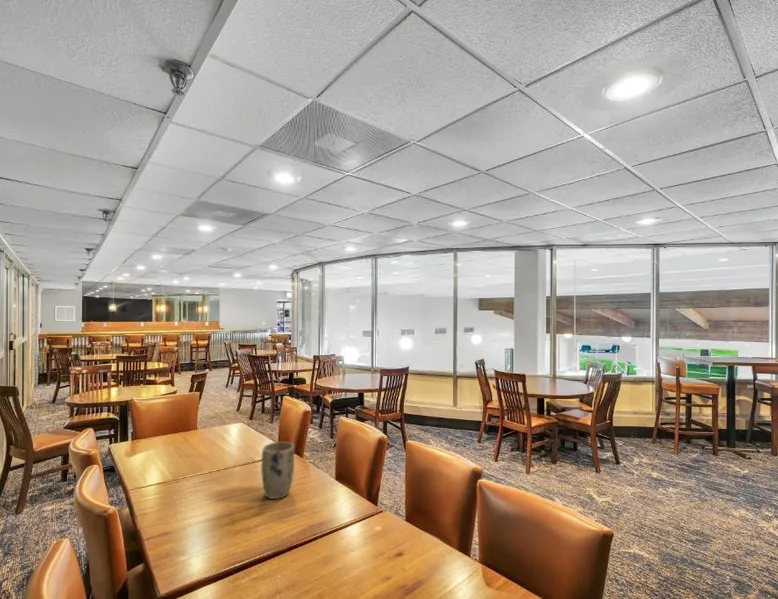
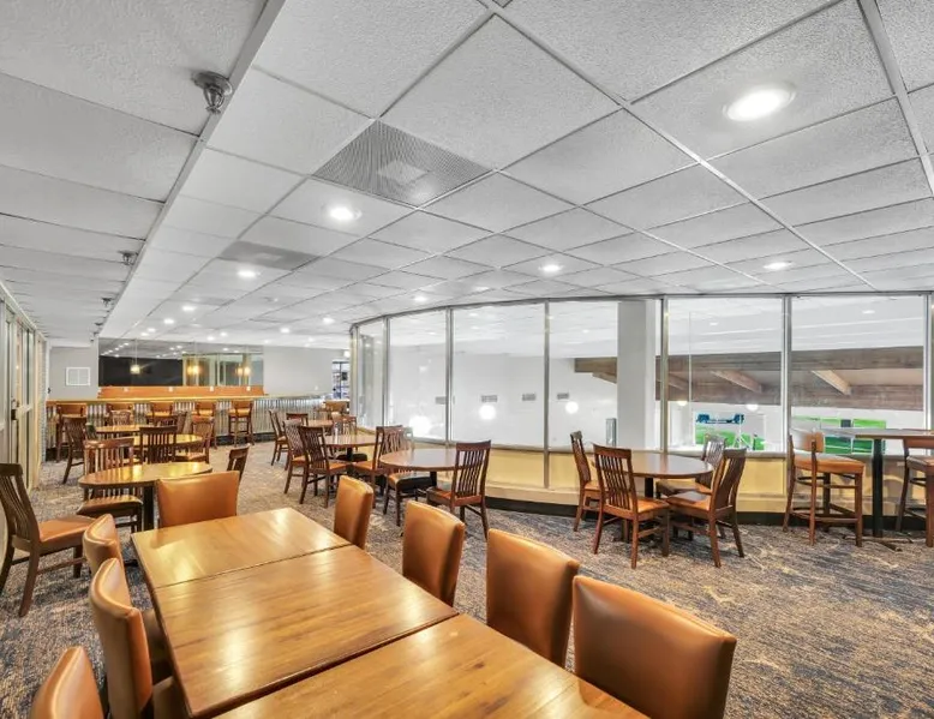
- plant pot [260,441,295,500]
